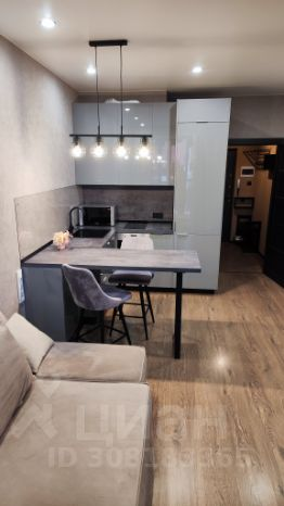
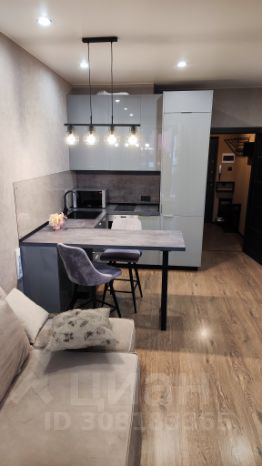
+ decorative pillow [42,307,121,353]
